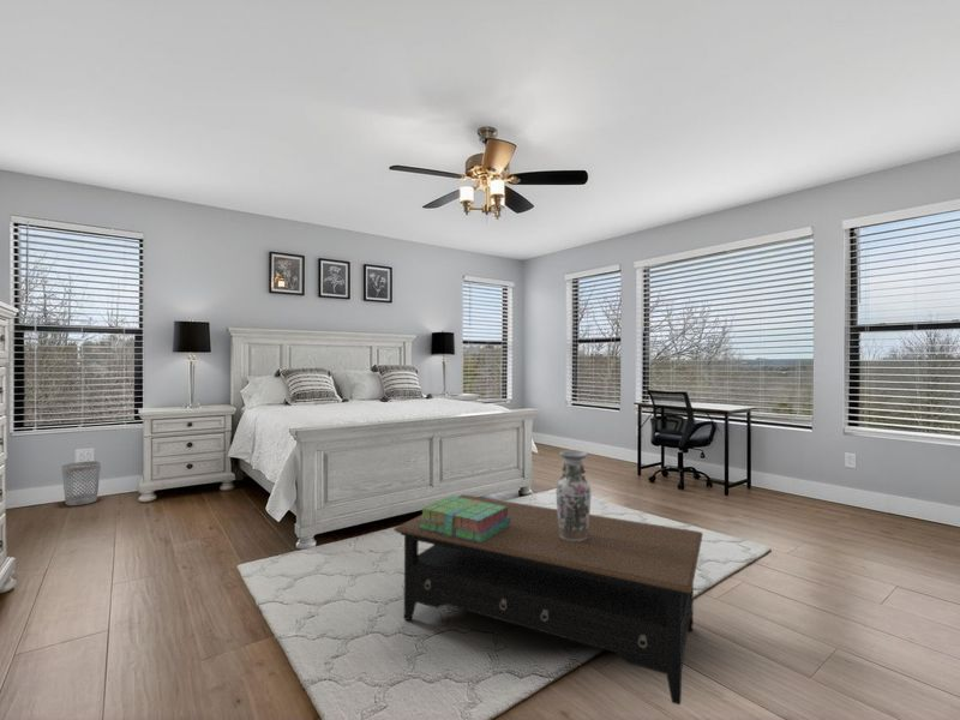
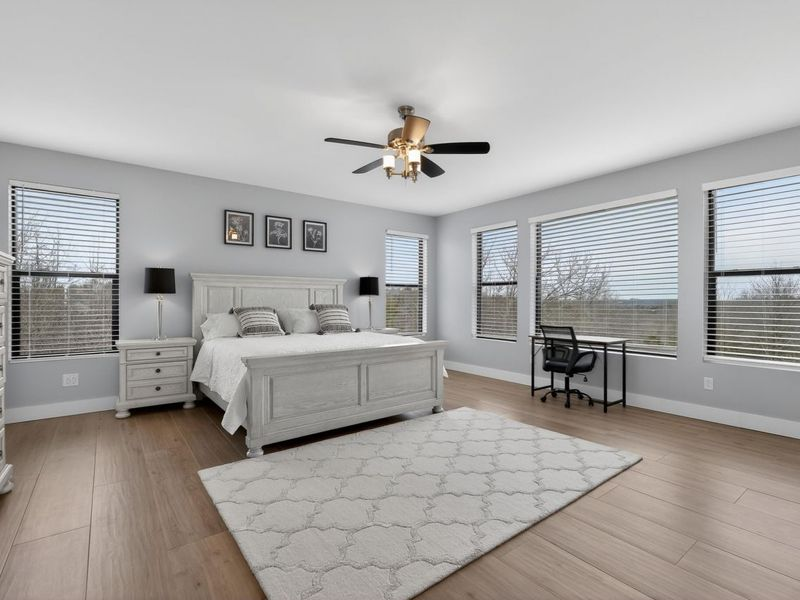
- vase [554,449,593,541]
- coffee table [392,493,704,707]
- wastebasket [61,460,102,506]
- stack of books [418,494,510,542]
